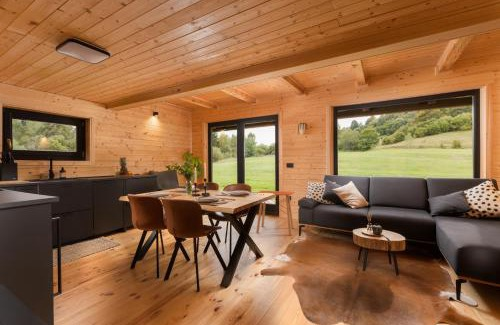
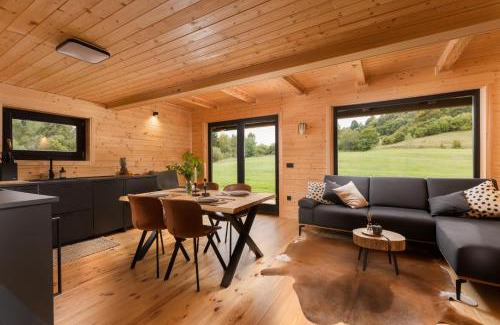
- side table [255,190,295,236]
